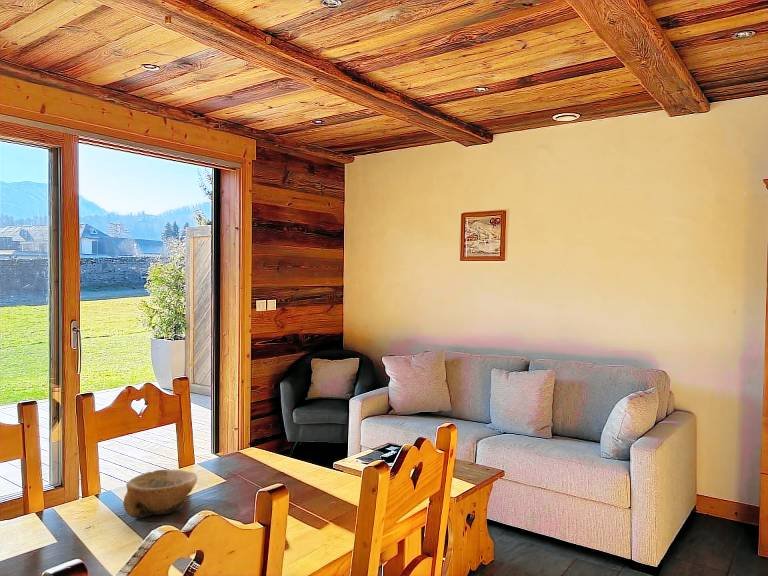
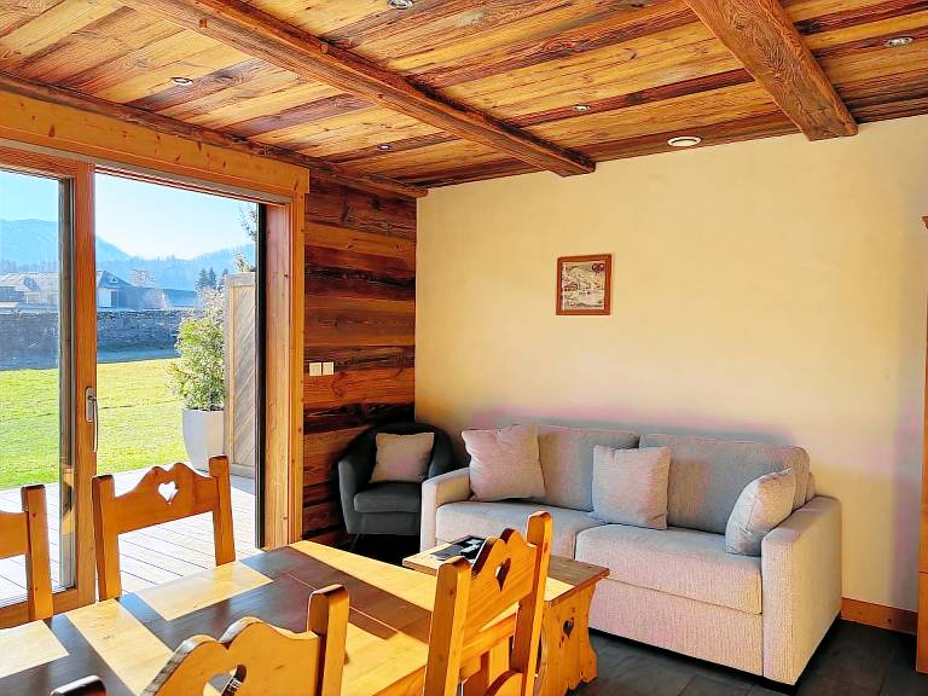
- bowl [123,468,198,519]
